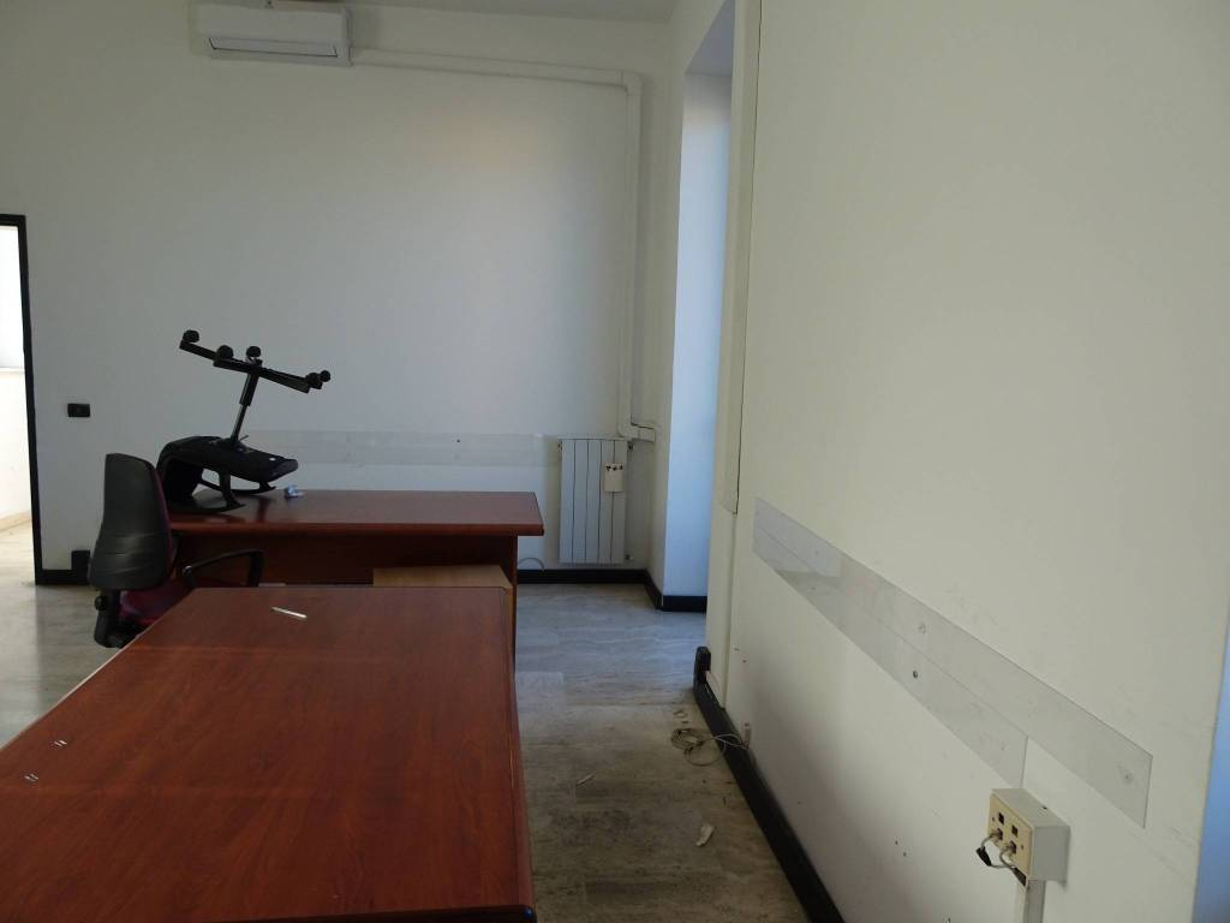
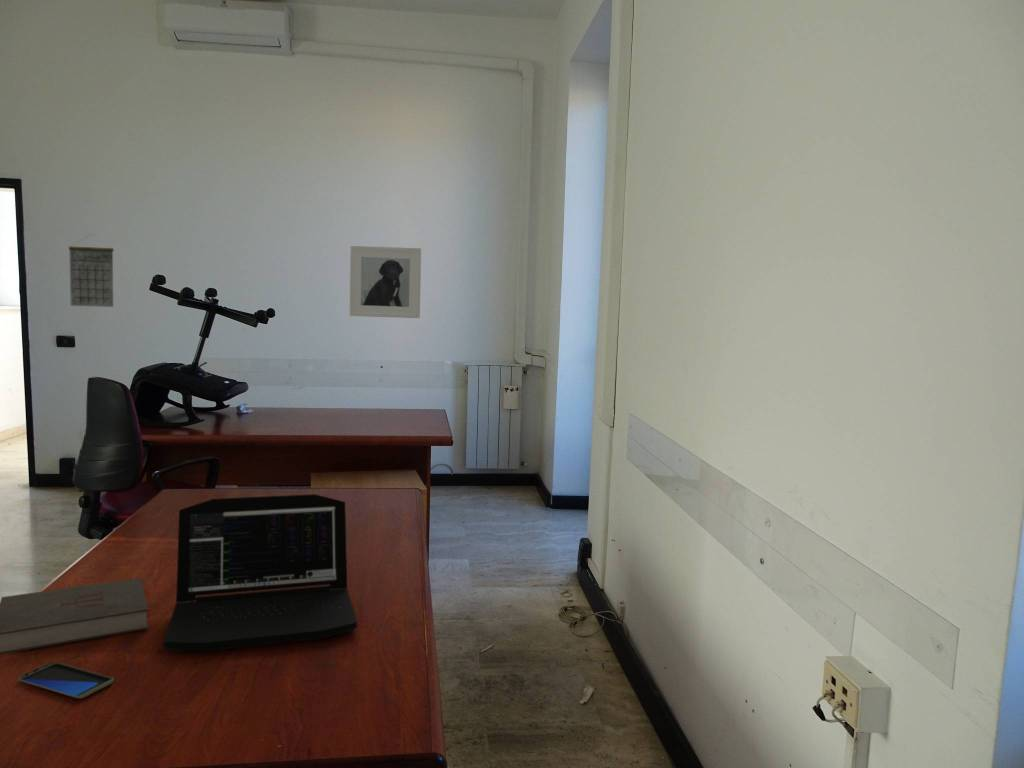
+ laptop [162,493,358,652]
+ calendar [68,234,115,308]
+ smartphone [18,660,115,700]
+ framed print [348,244,422,319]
+ book [0,577,150,655]
